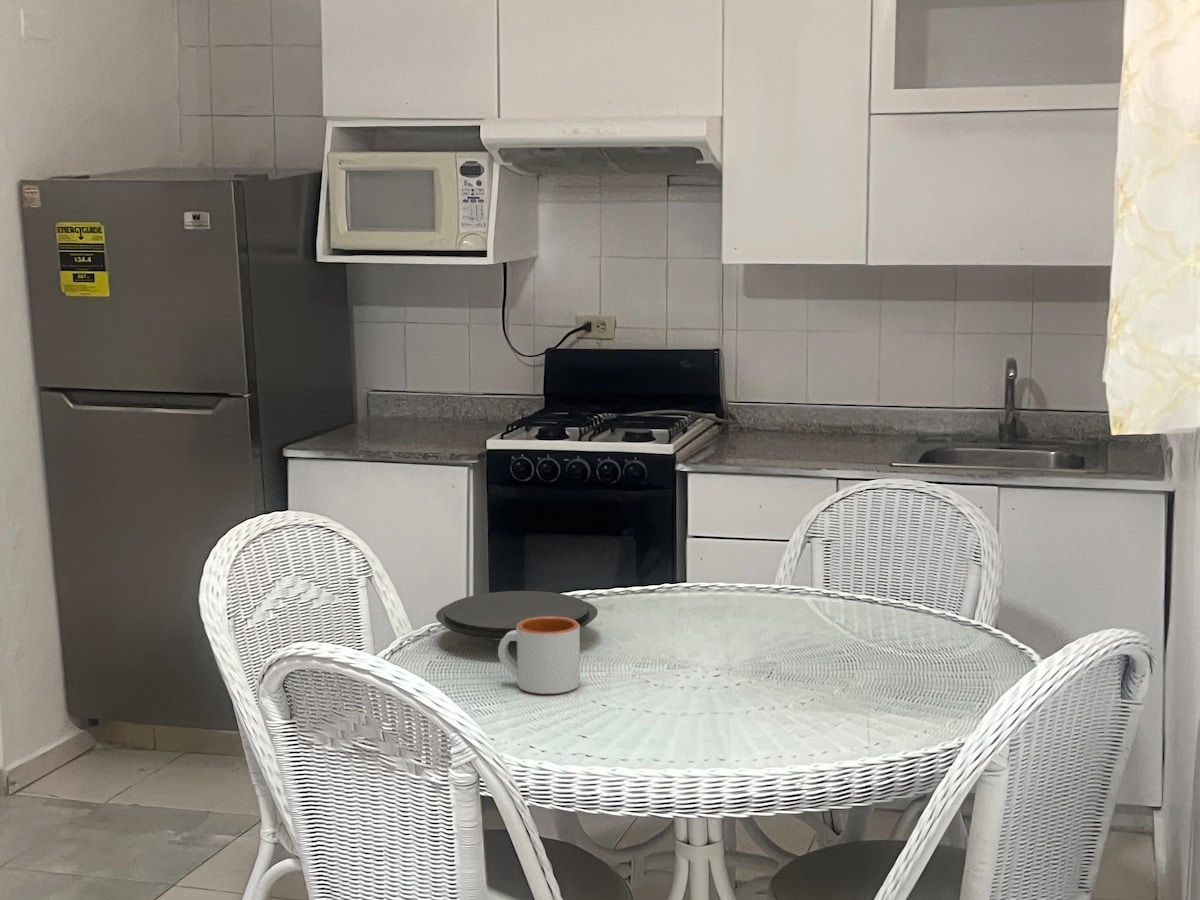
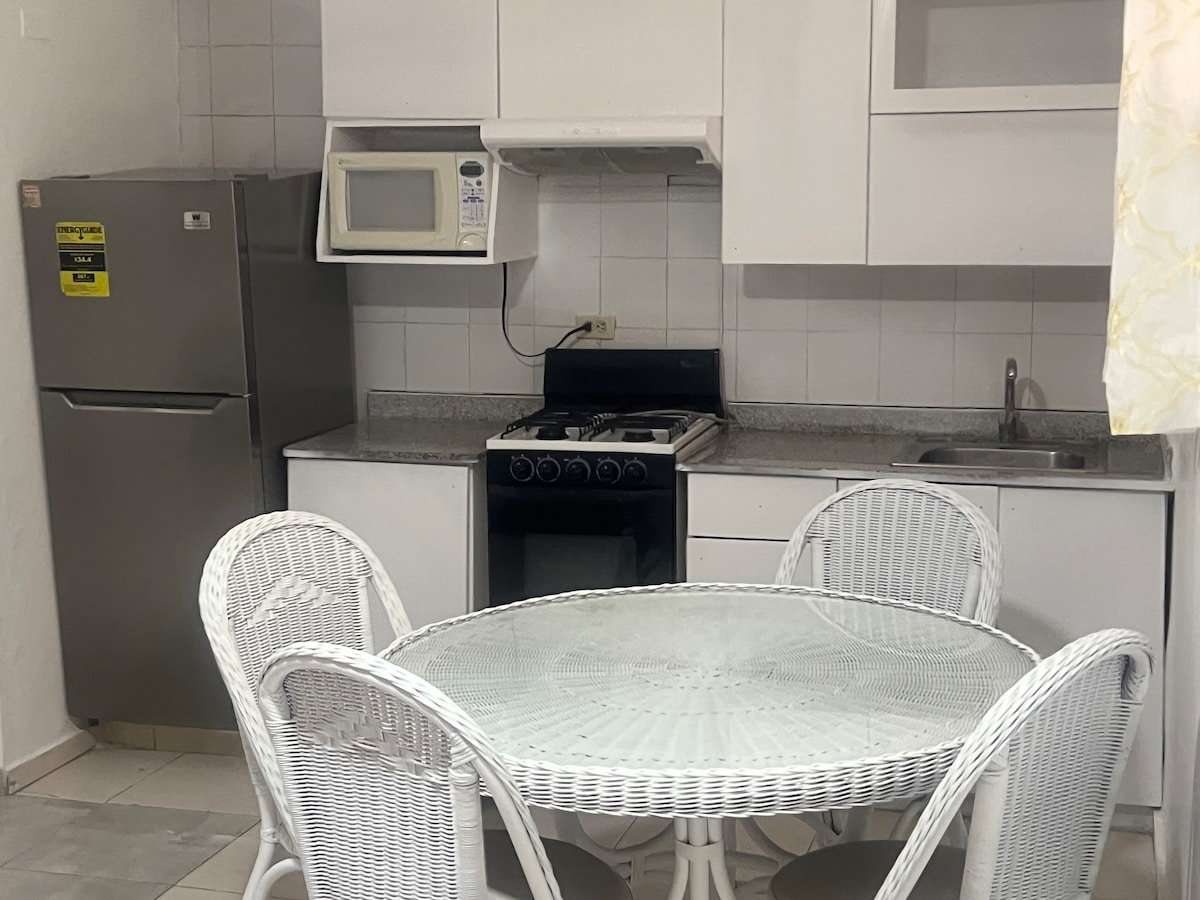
- mug [497,617,581,695]
- plate [435,590,599,642]
